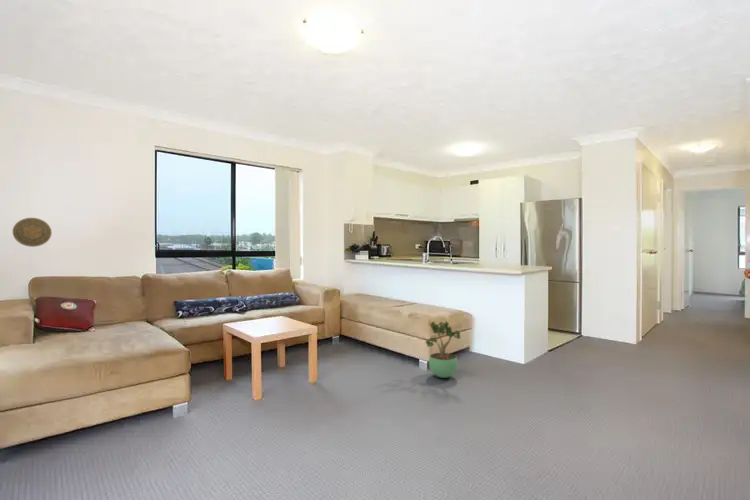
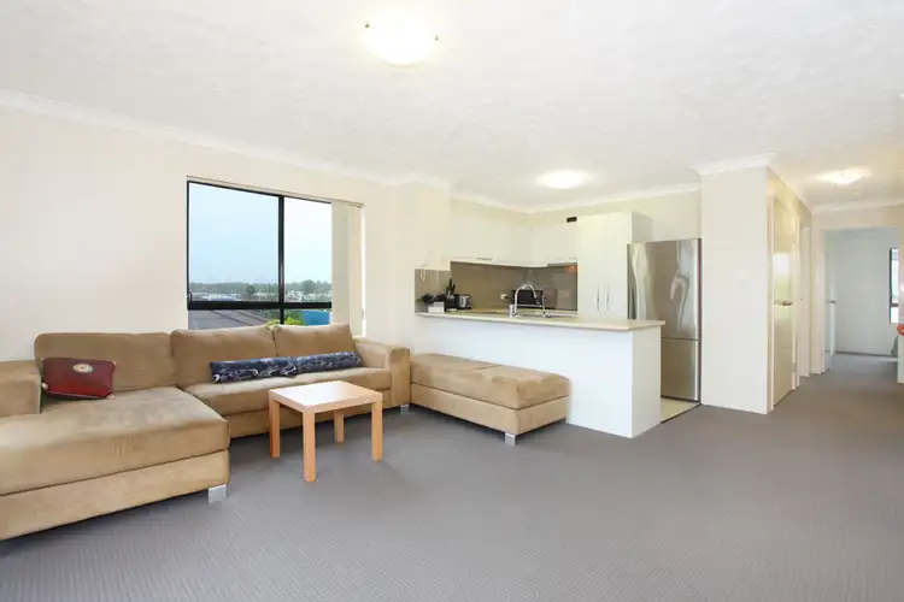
- potted plant [424,321,461,379]
- decorative plate [12,217,53,248]
